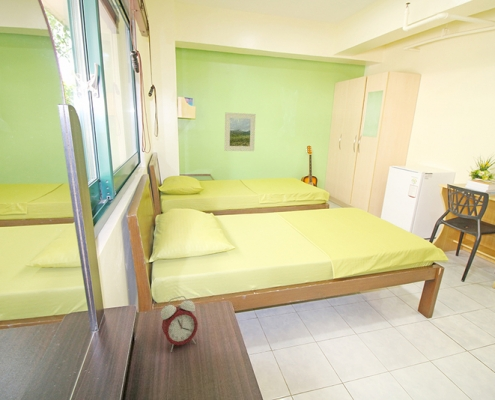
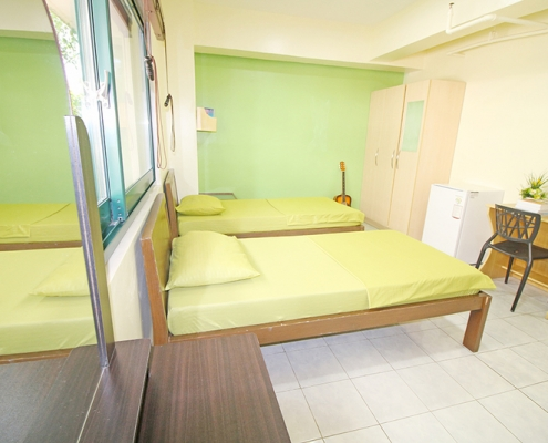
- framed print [224,112,257,152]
- alarm clock [160,295,199,353]
